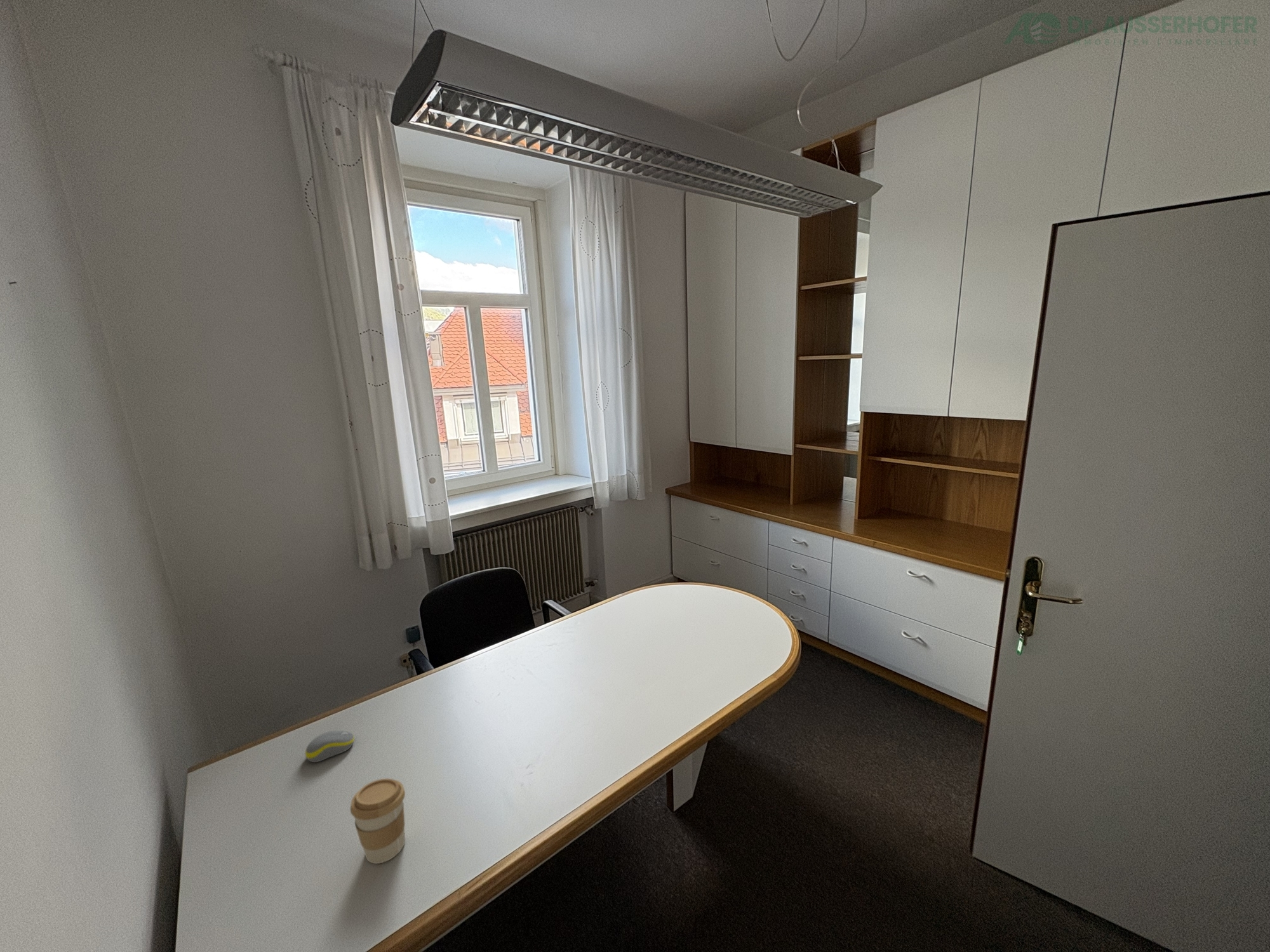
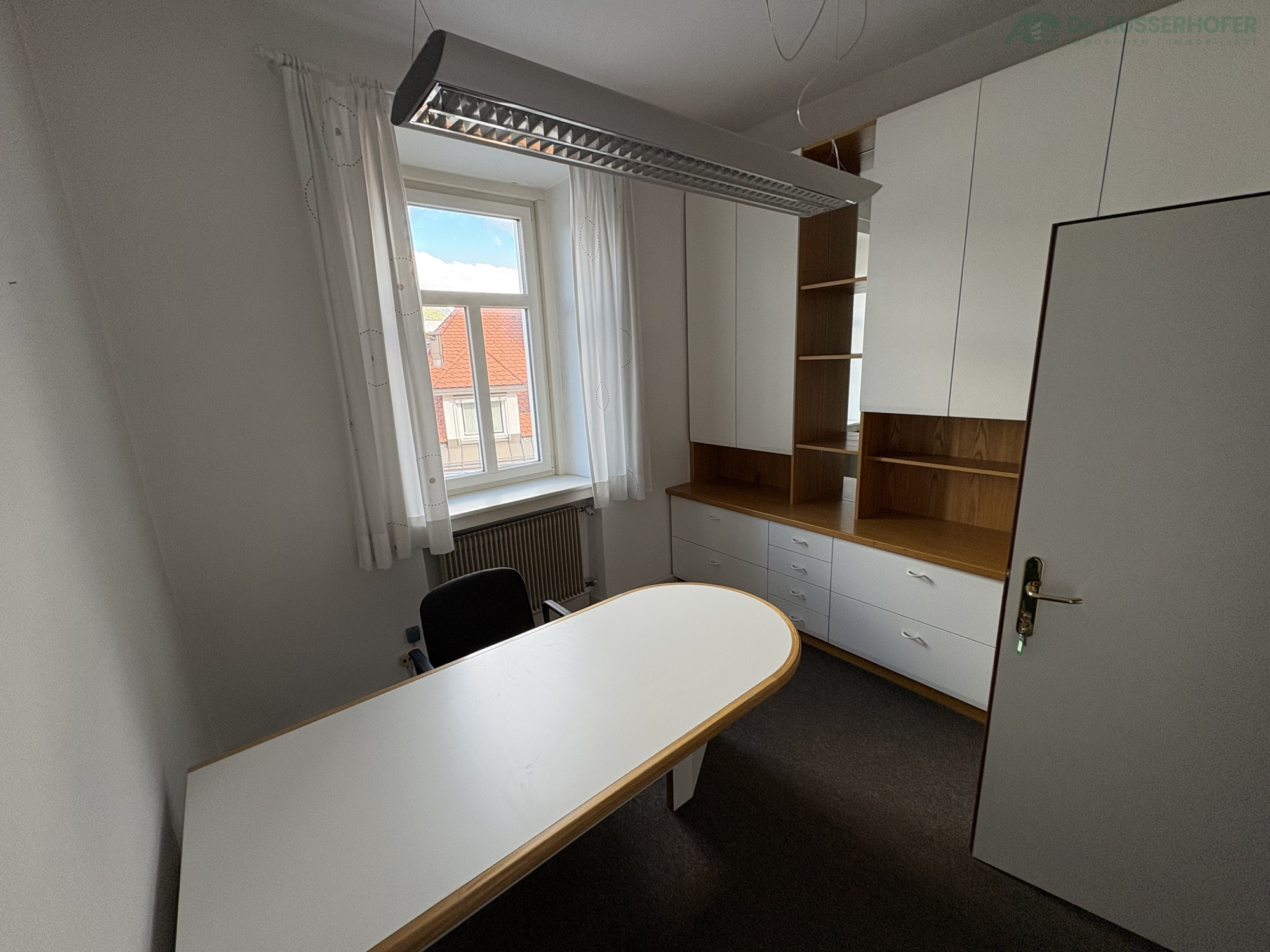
- coffee cup [350,778,406,864]
- computer mouse [305,730,355,763]
